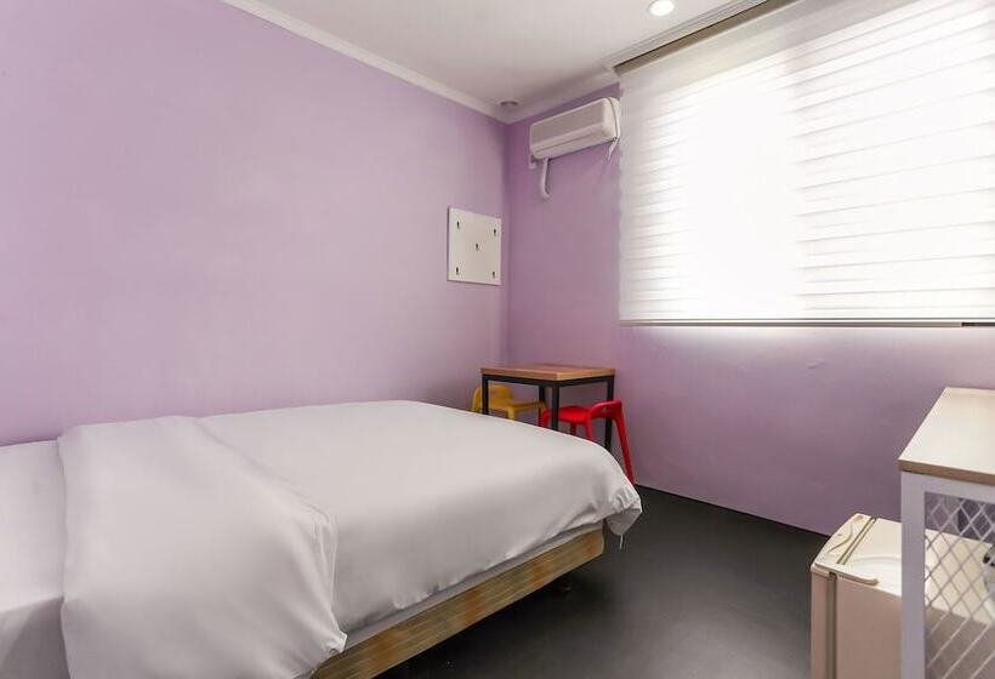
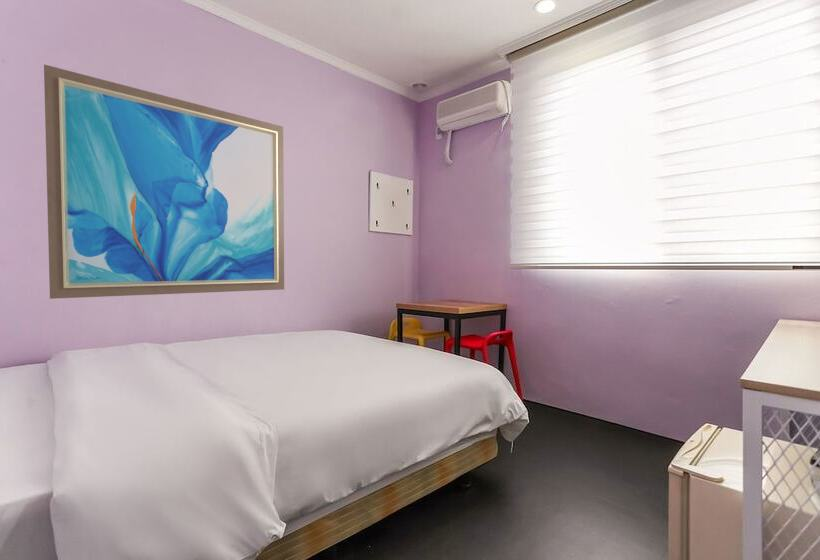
+ wall art [43,63,285,300]
